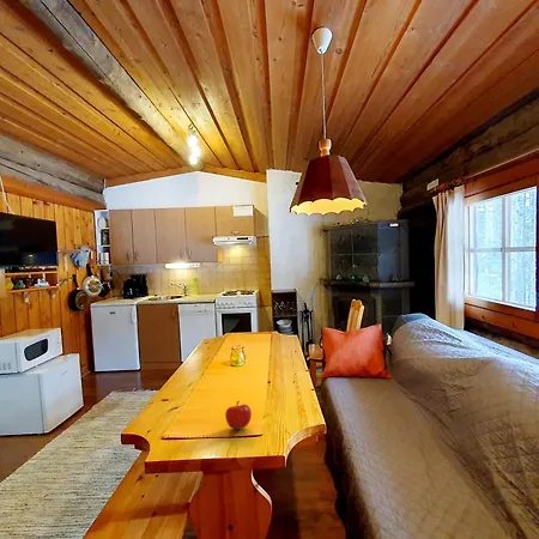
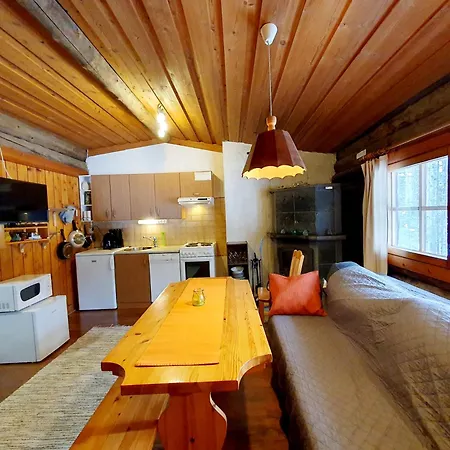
- fruit [224,400,253,430]
